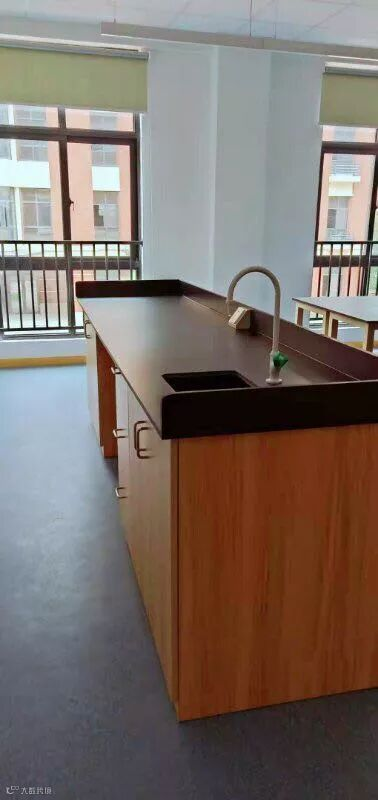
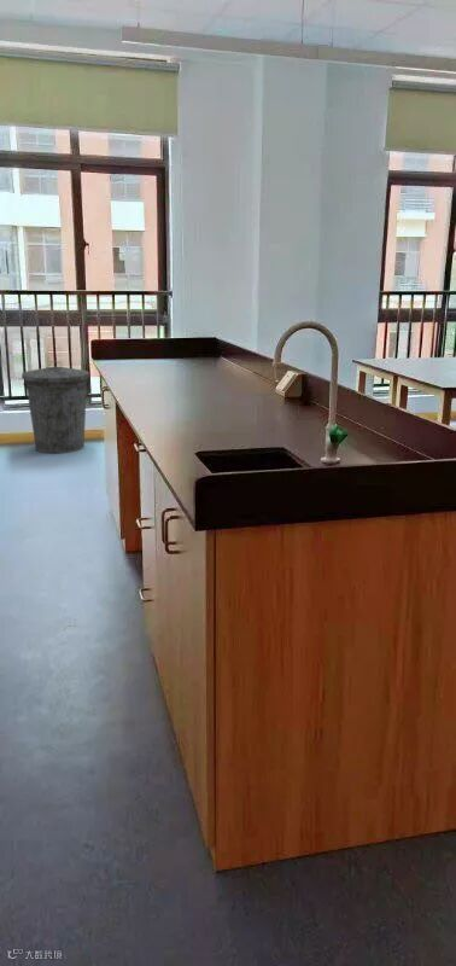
+ trash can [21,360,90,454]
